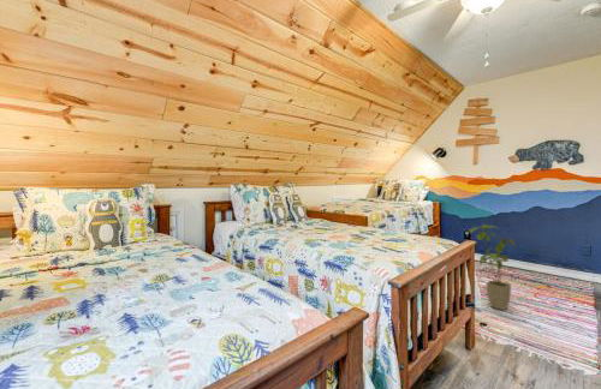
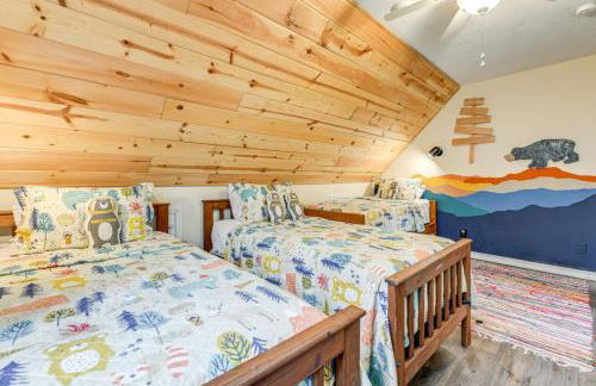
- house plant [468,223,516,311]
